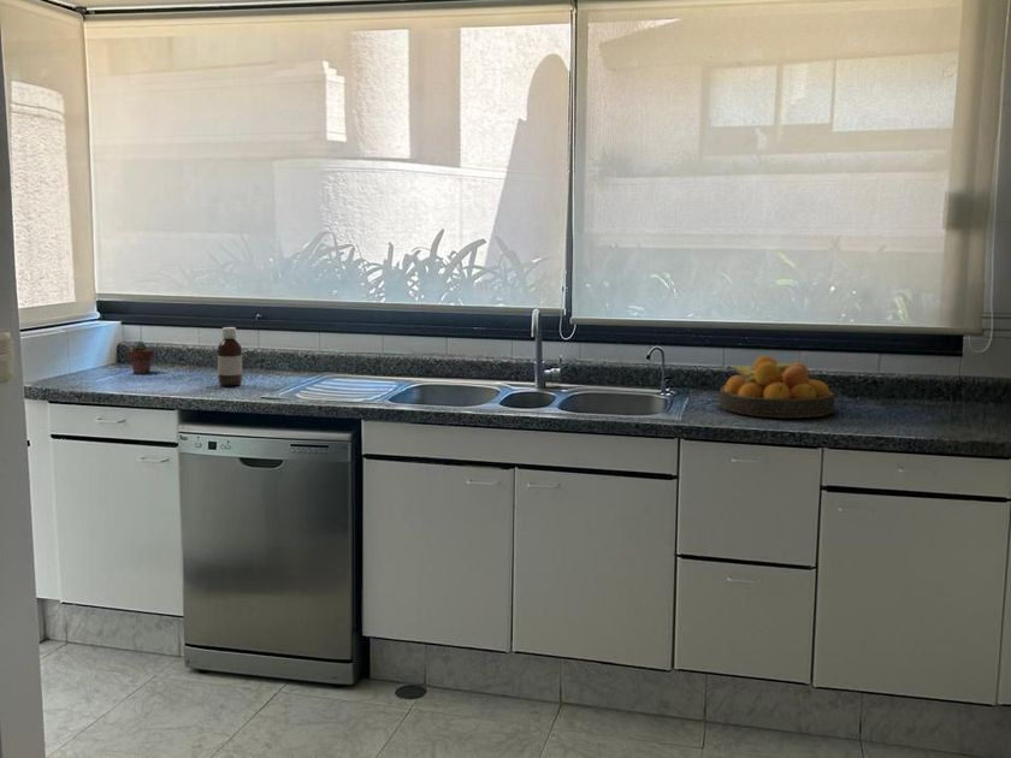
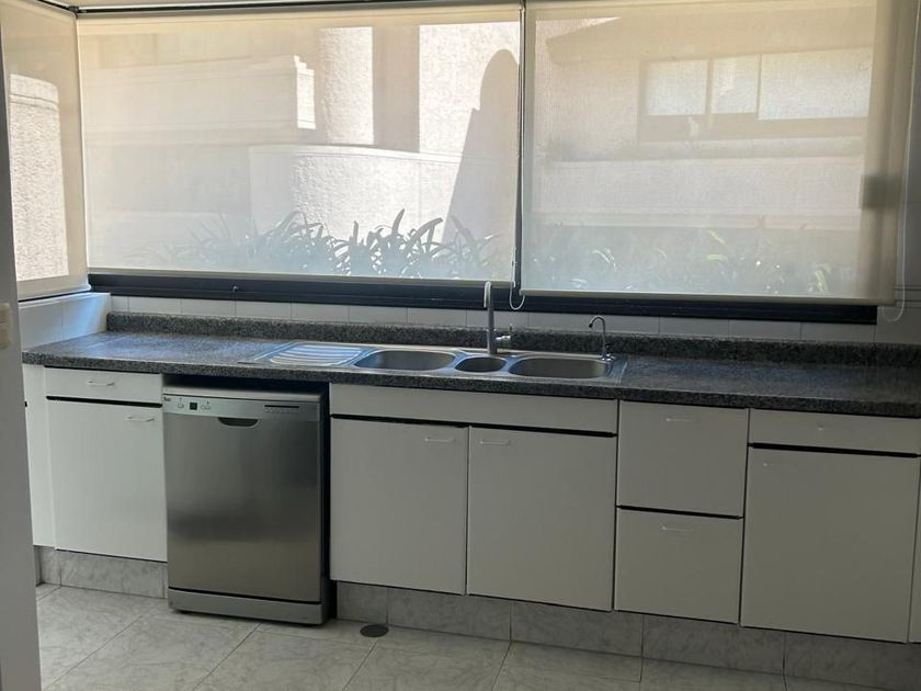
- potted succulent [126,340,155,375]
- fruit bowl [717,355,836,419]
- bottle [217,326,243,387]
